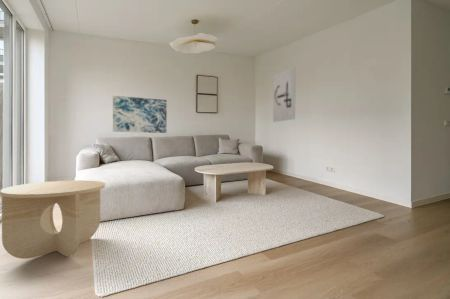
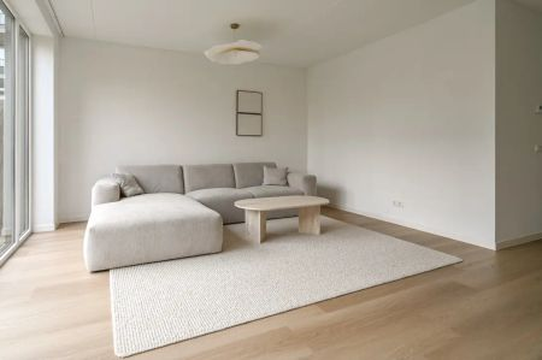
- wall art [112,95,168,134]
- side table [0,179,106,260]
- wall art [272,67,297,123]
